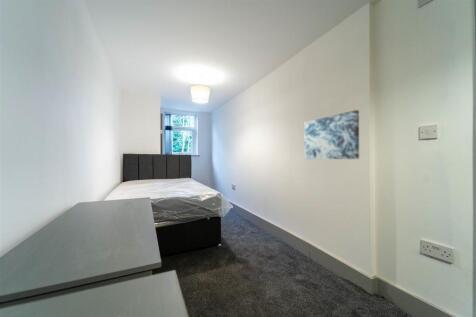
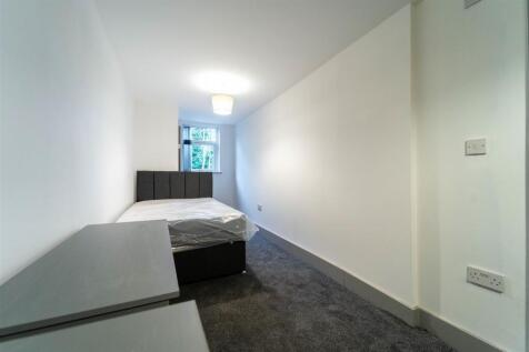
- wall art [303,109,360,160]
